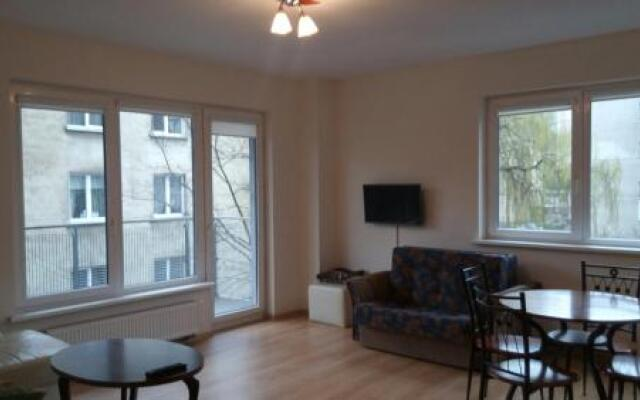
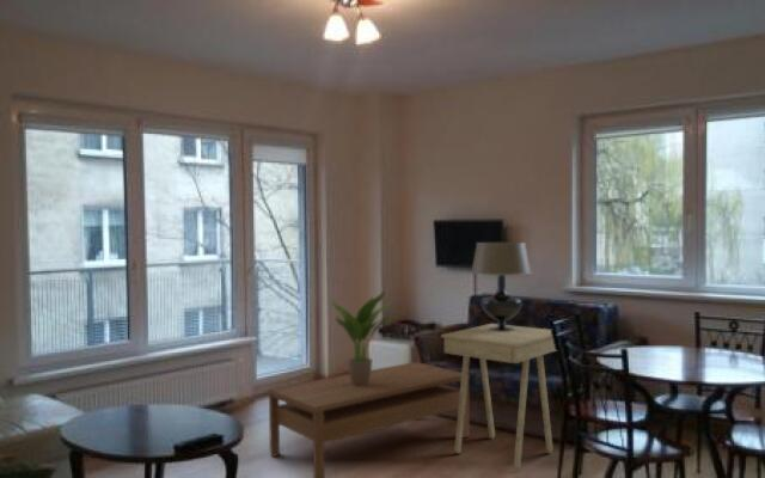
+ table lamp [471,241,532,331]
+ potted plant [330,290,402,386]
+ side table [440,323,557,472]
+ coffee table [267,361,471,478]
